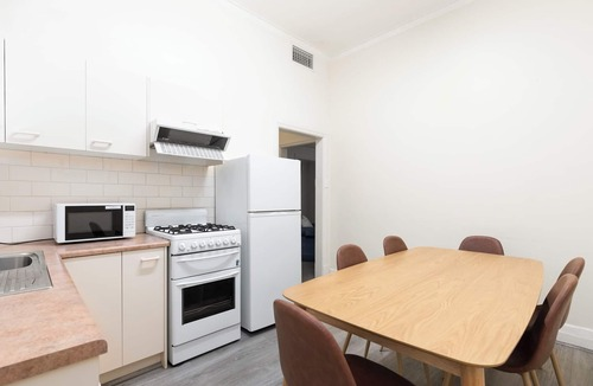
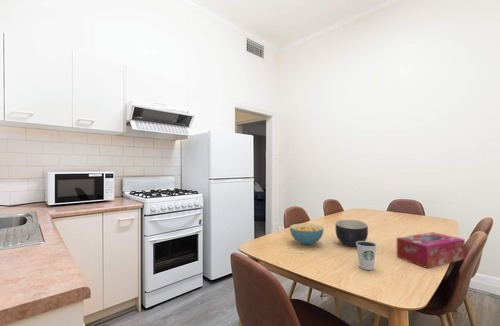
+ dixie cup [356,240,378,271]
+ tissue box [396,231,466,269]
+ bowl [334,219,369,247]
+ cereal bowl [289,223,325,246]
